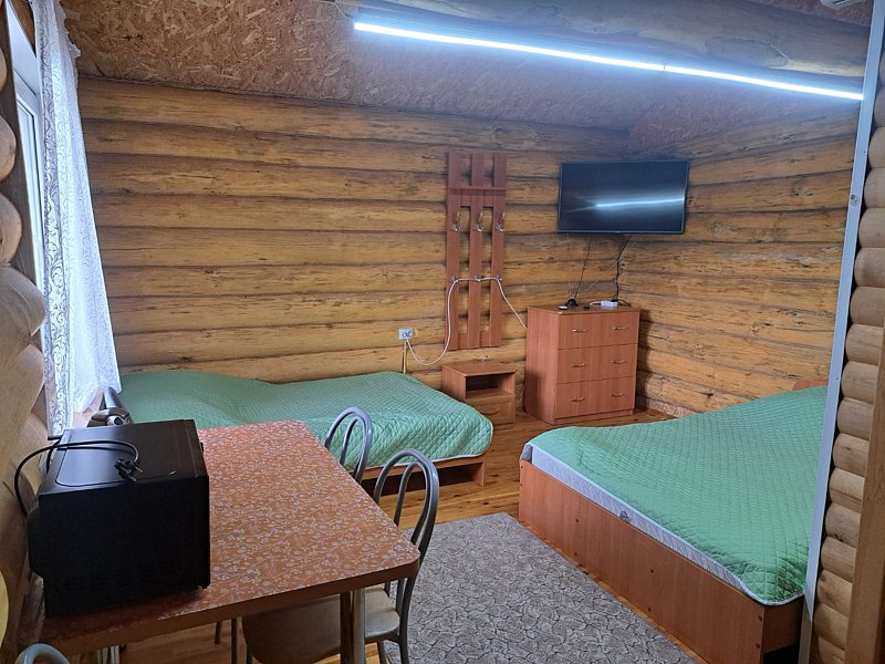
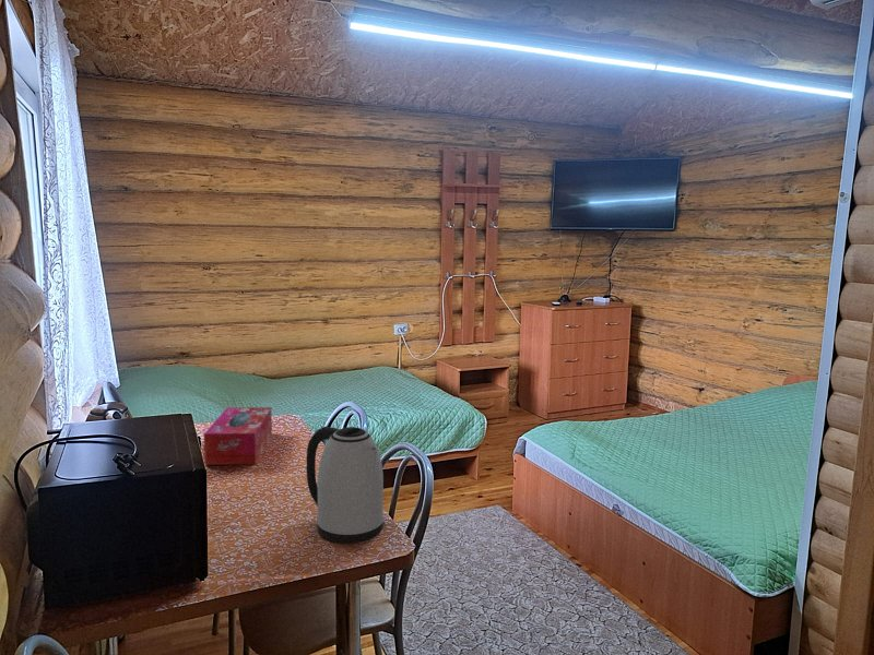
+ tissue box [203,406,273,466]
+ kettle [306,425,385,545]
